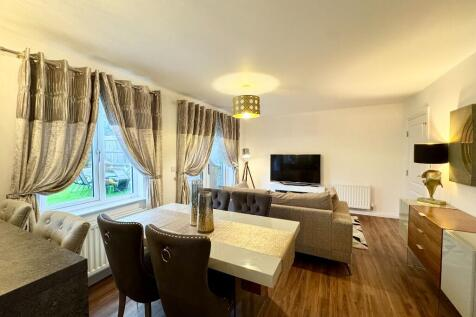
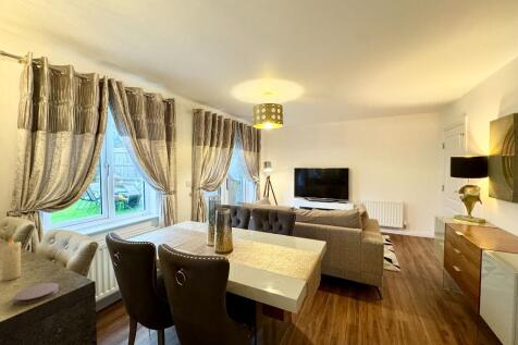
+ candle [0,235,22,282]
+ coaster [13,282,60,306]
